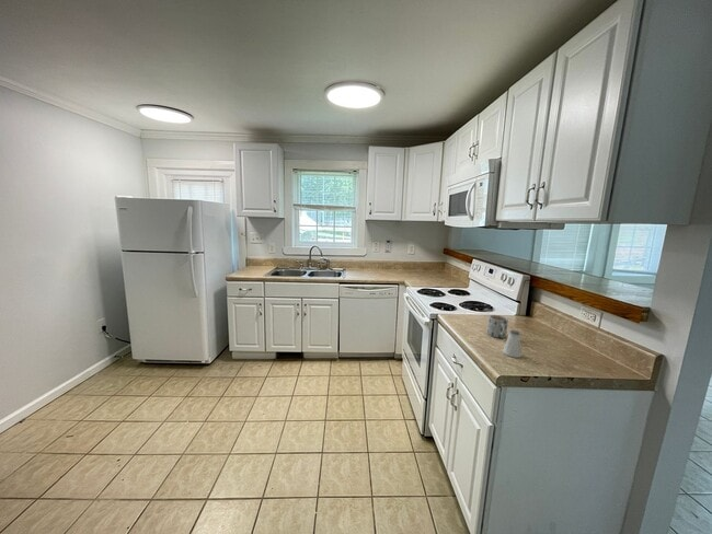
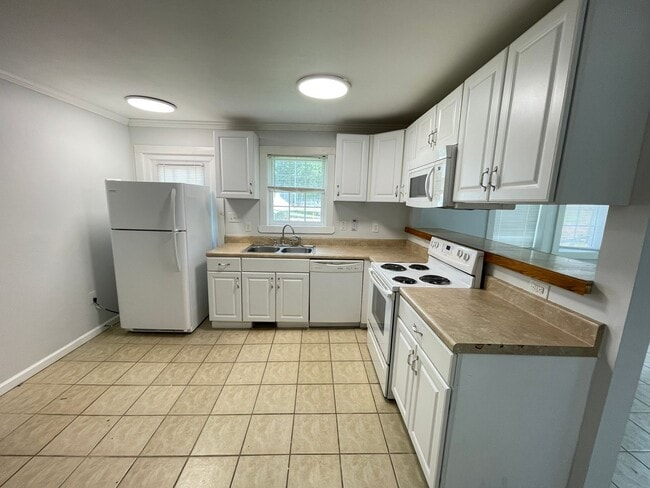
- mug [486,314,509,339]
- saltshaker [502,329,522,359]
